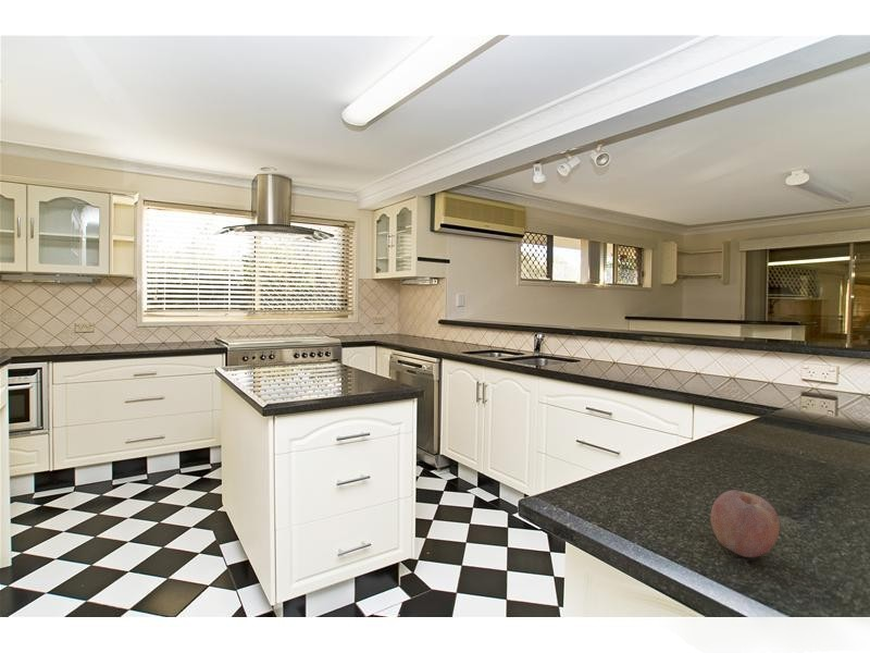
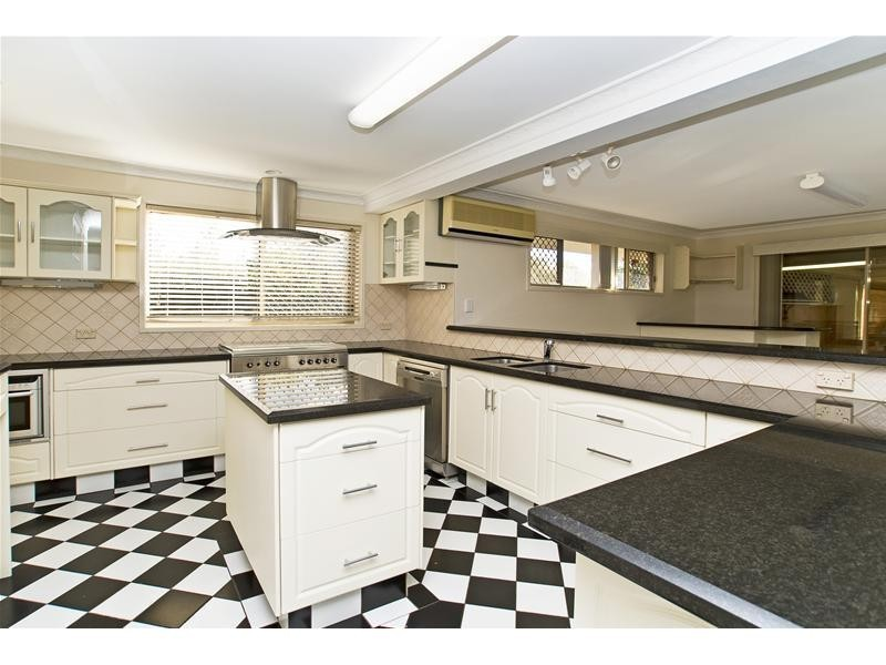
- fruit [709,489,781,558]
